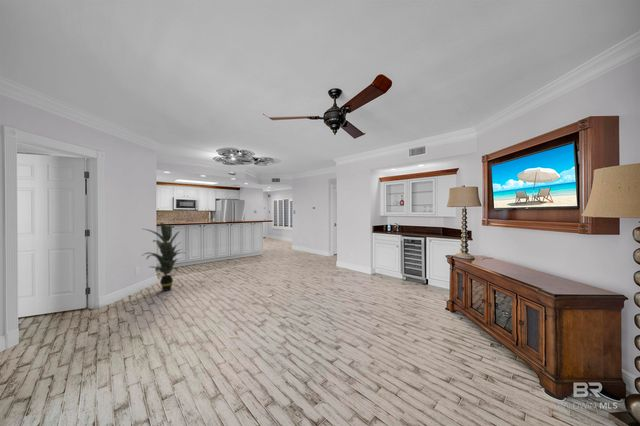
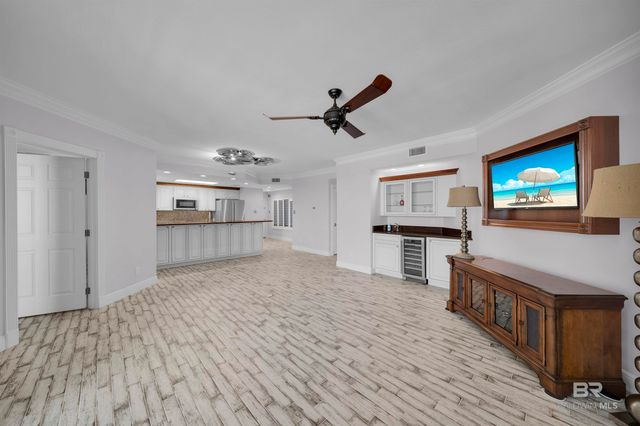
- indoor plant [142,221,185,292]
